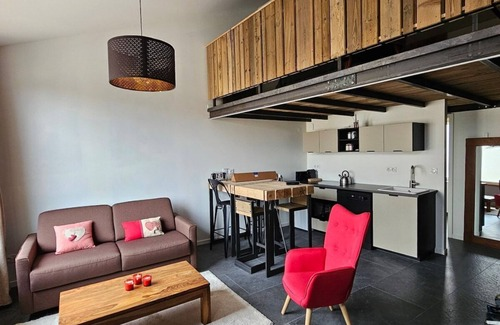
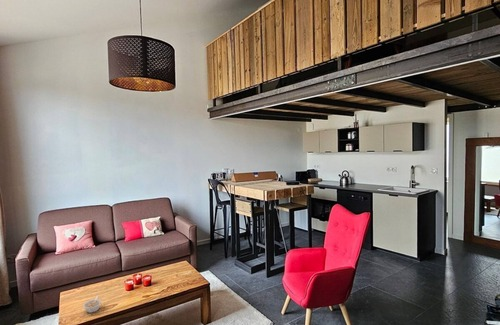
+ legume [82,295,102,314]
